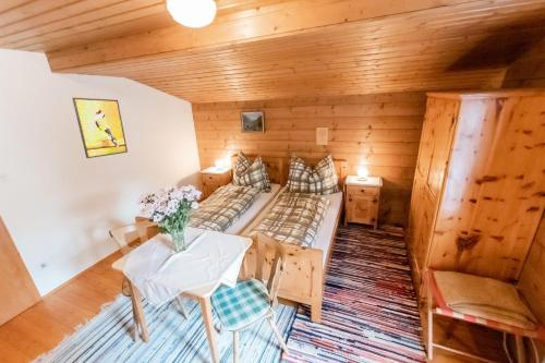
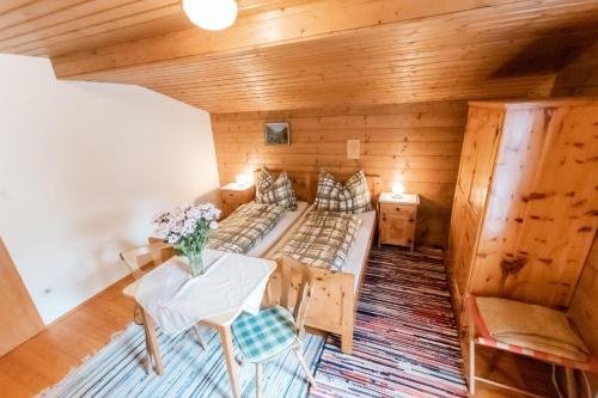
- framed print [71,97,129,159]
